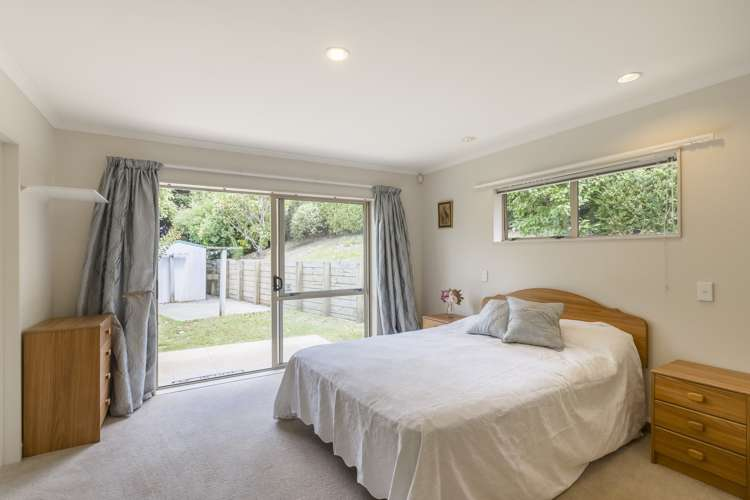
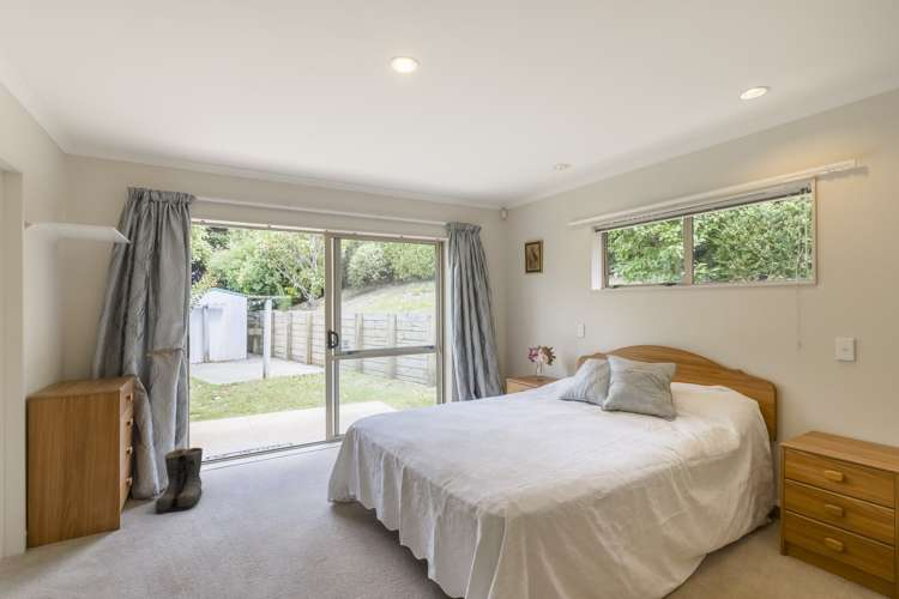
+ boots [155,447,205,514]
